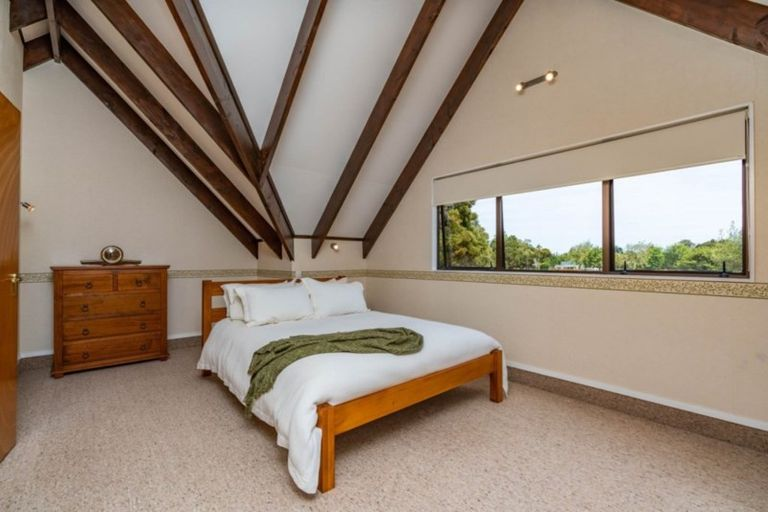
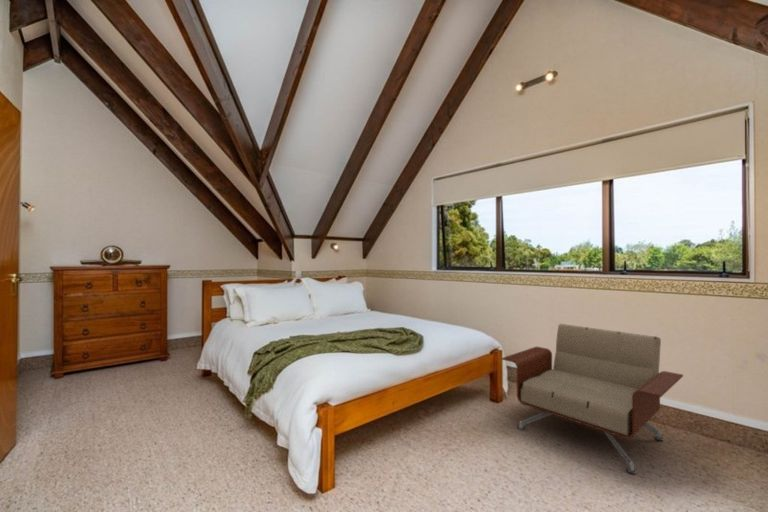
+ armchair [501,323,684,475]
